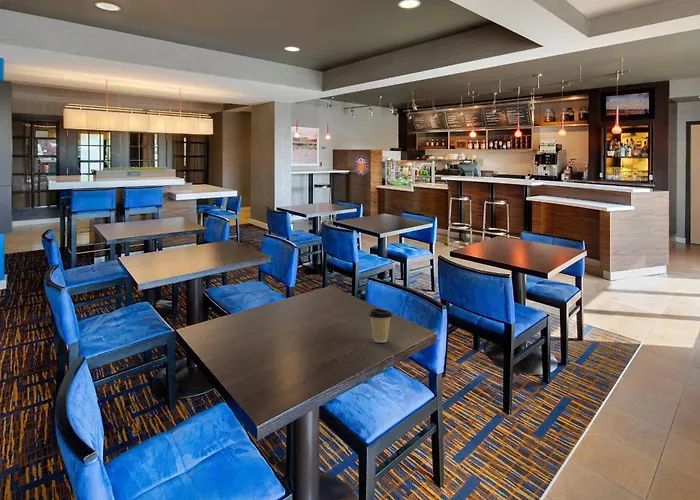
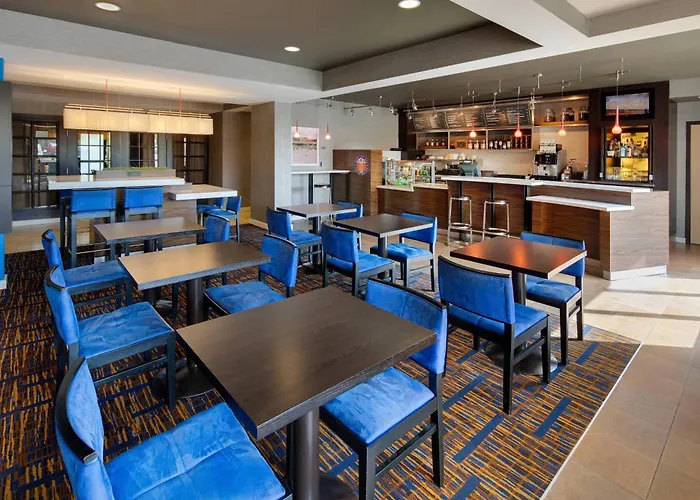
- coffee cup [368,308,393,343]
